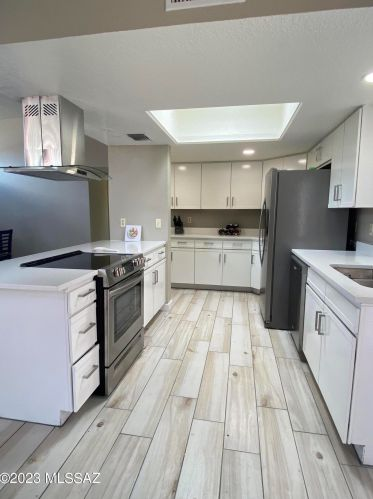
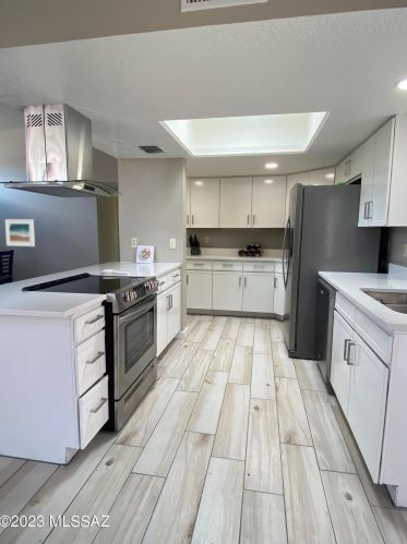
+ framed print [4,218,36,247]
